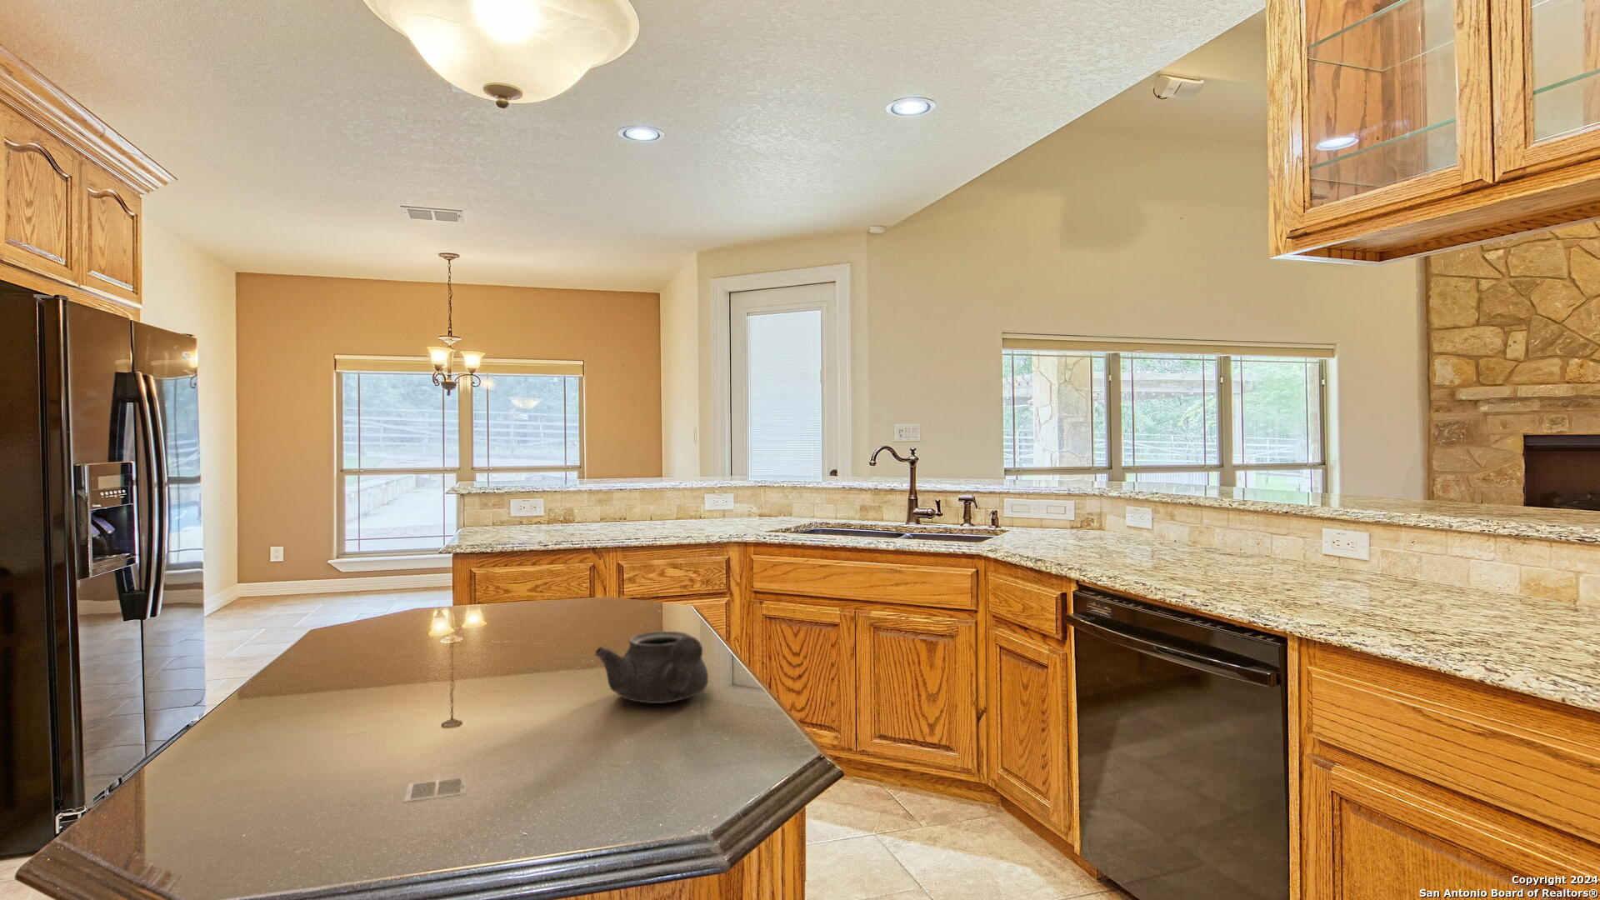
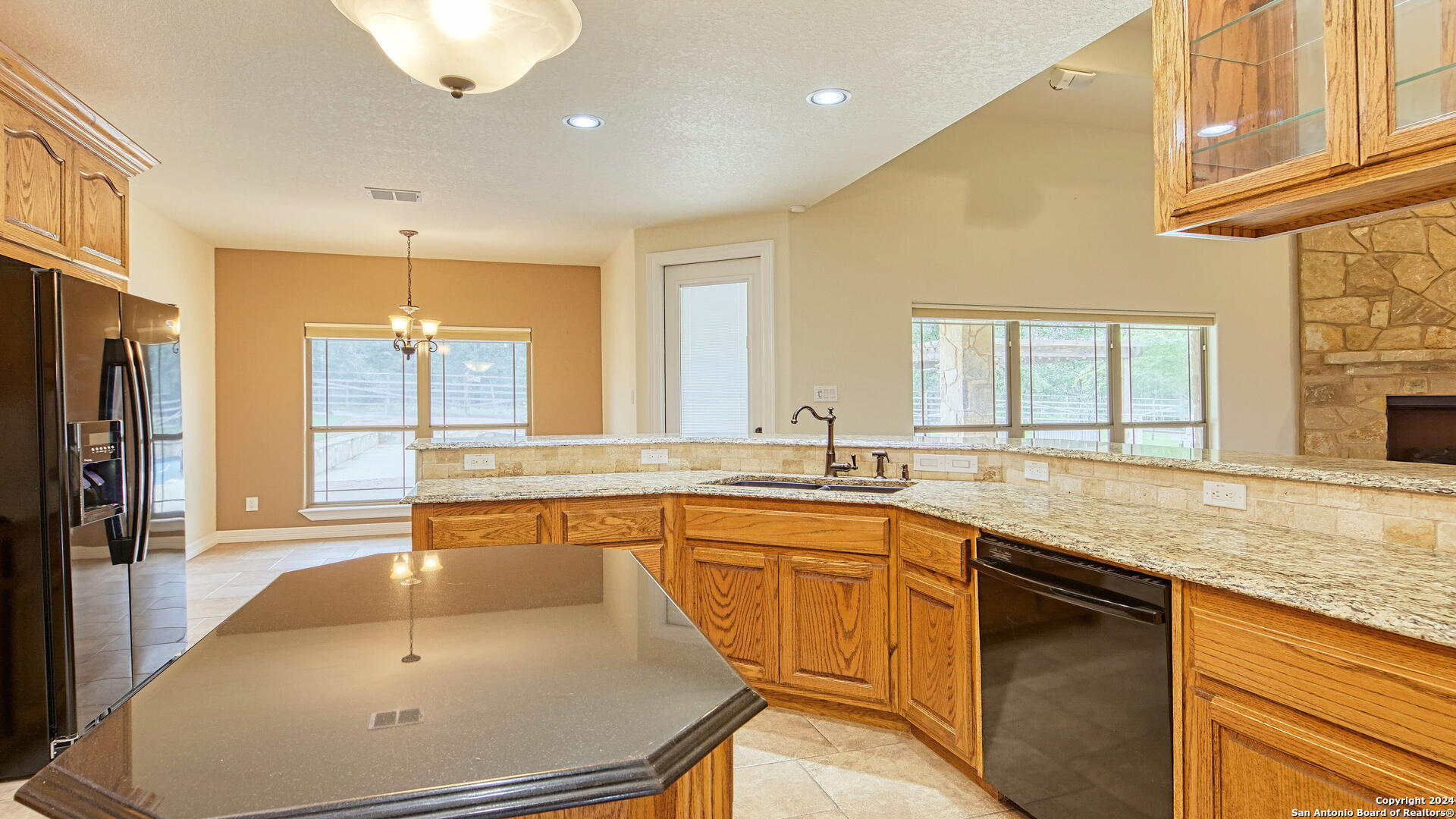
- teapot [595,630,709,704]
